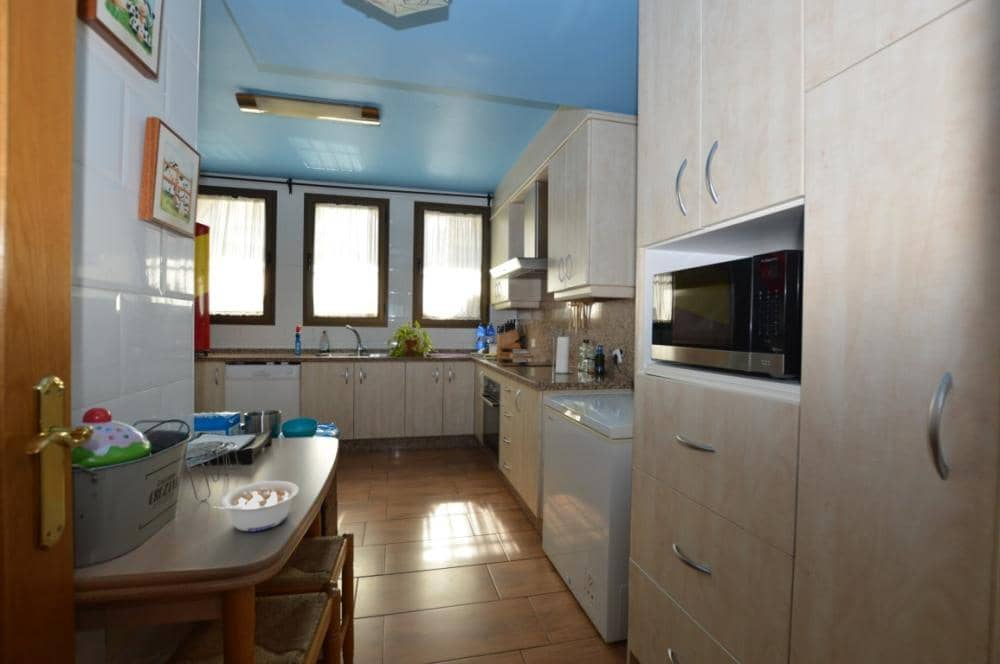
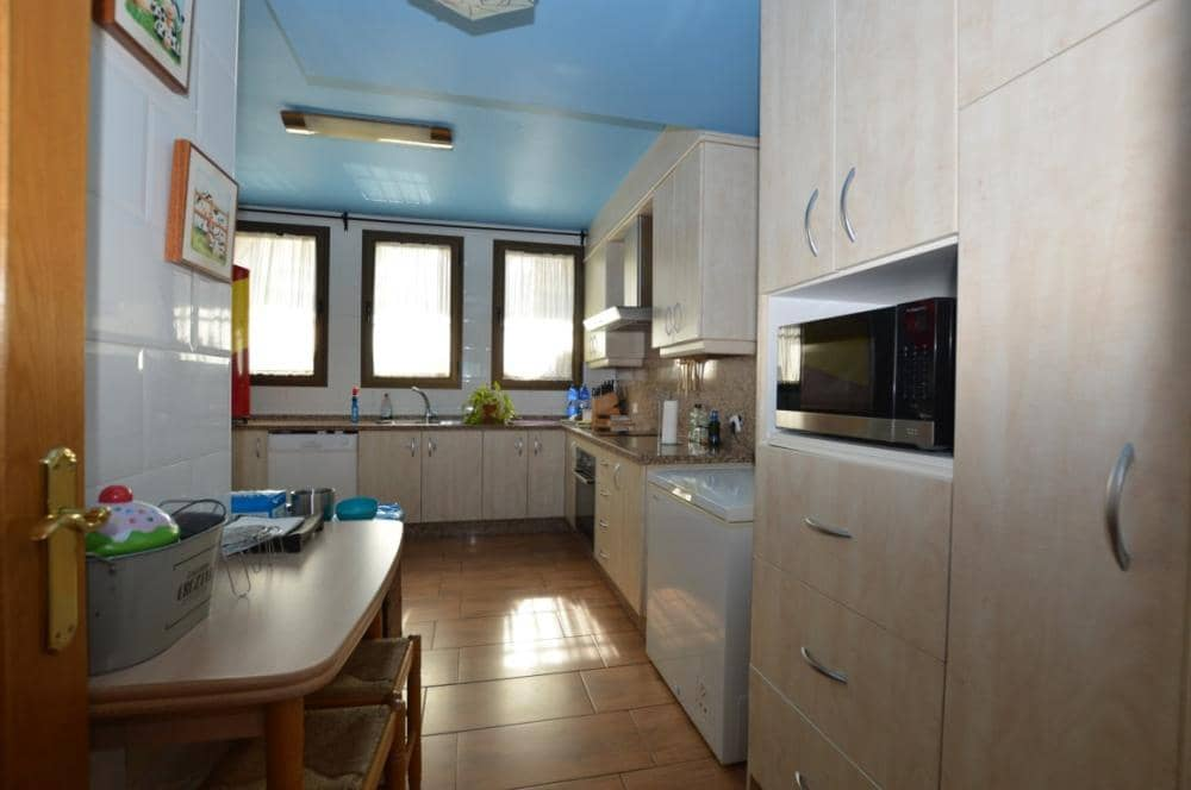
- legume [214,480,300,532]
